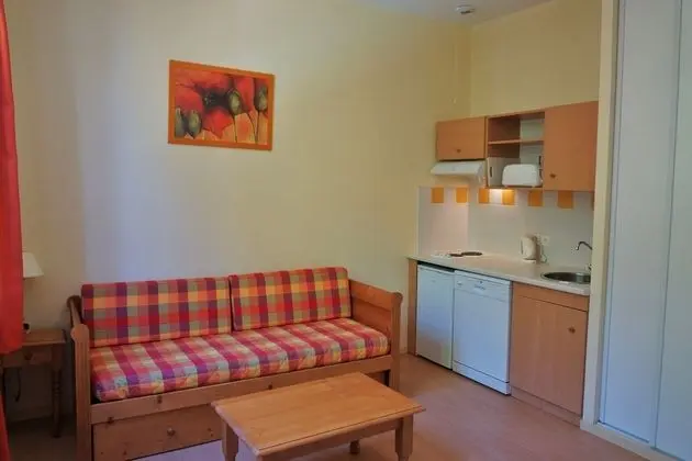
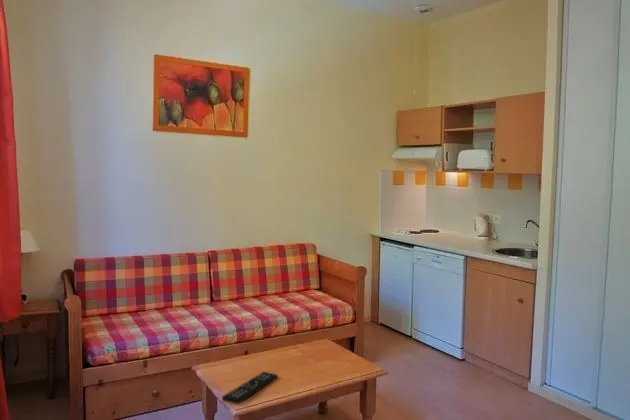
+ remote control [221,371,278,405]
